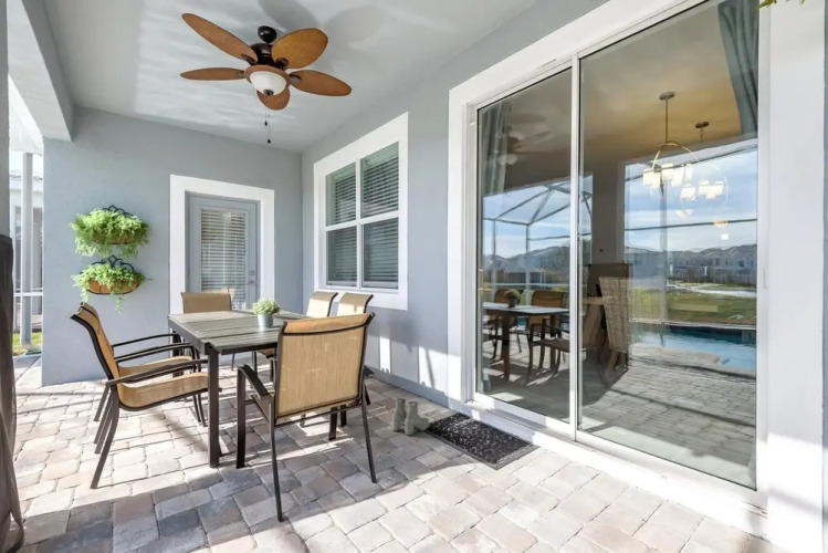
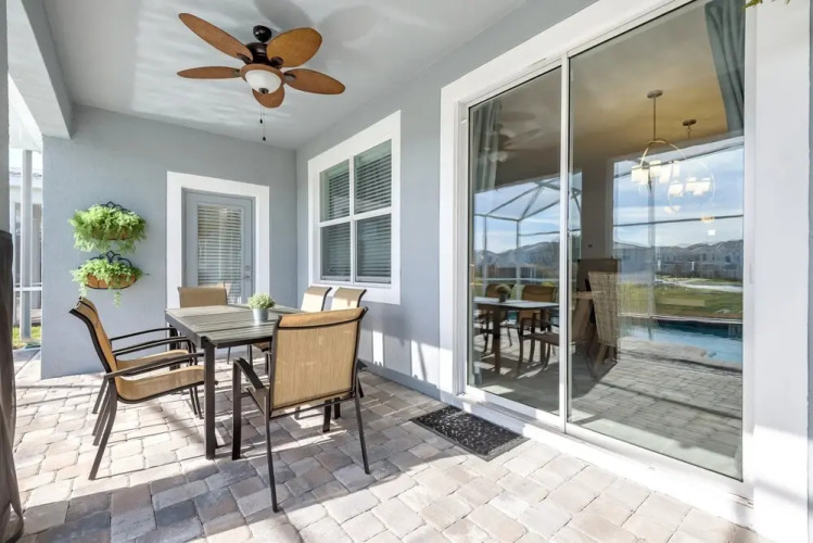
- boots [391,397,430,437]
